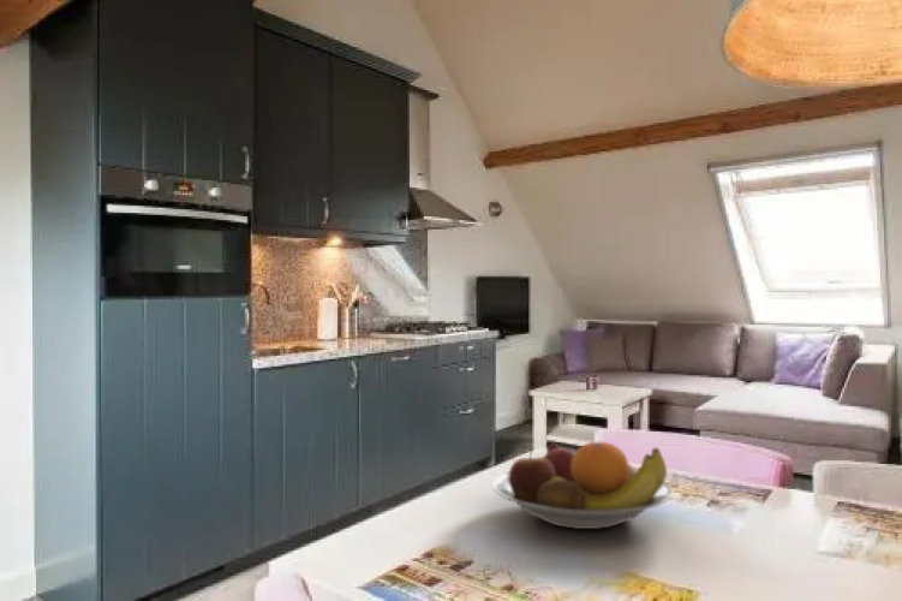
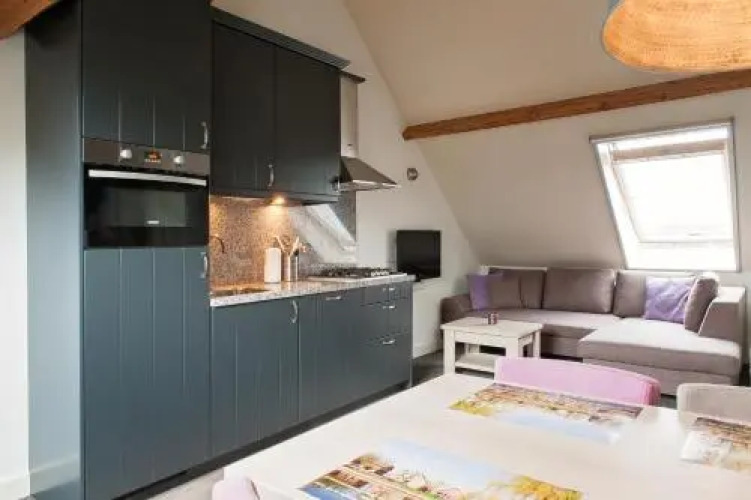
- fruit bowl [491,441,674,530]
